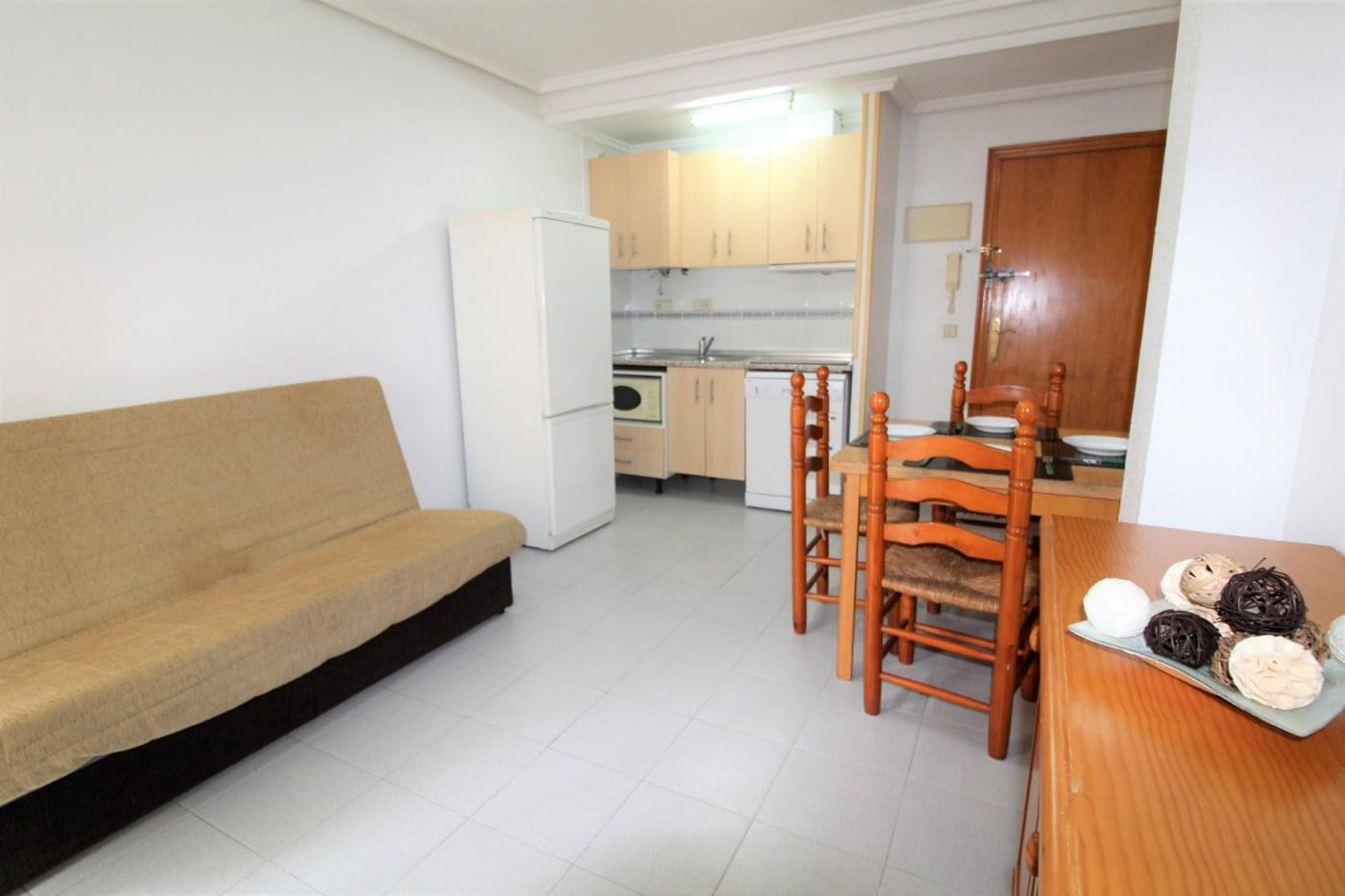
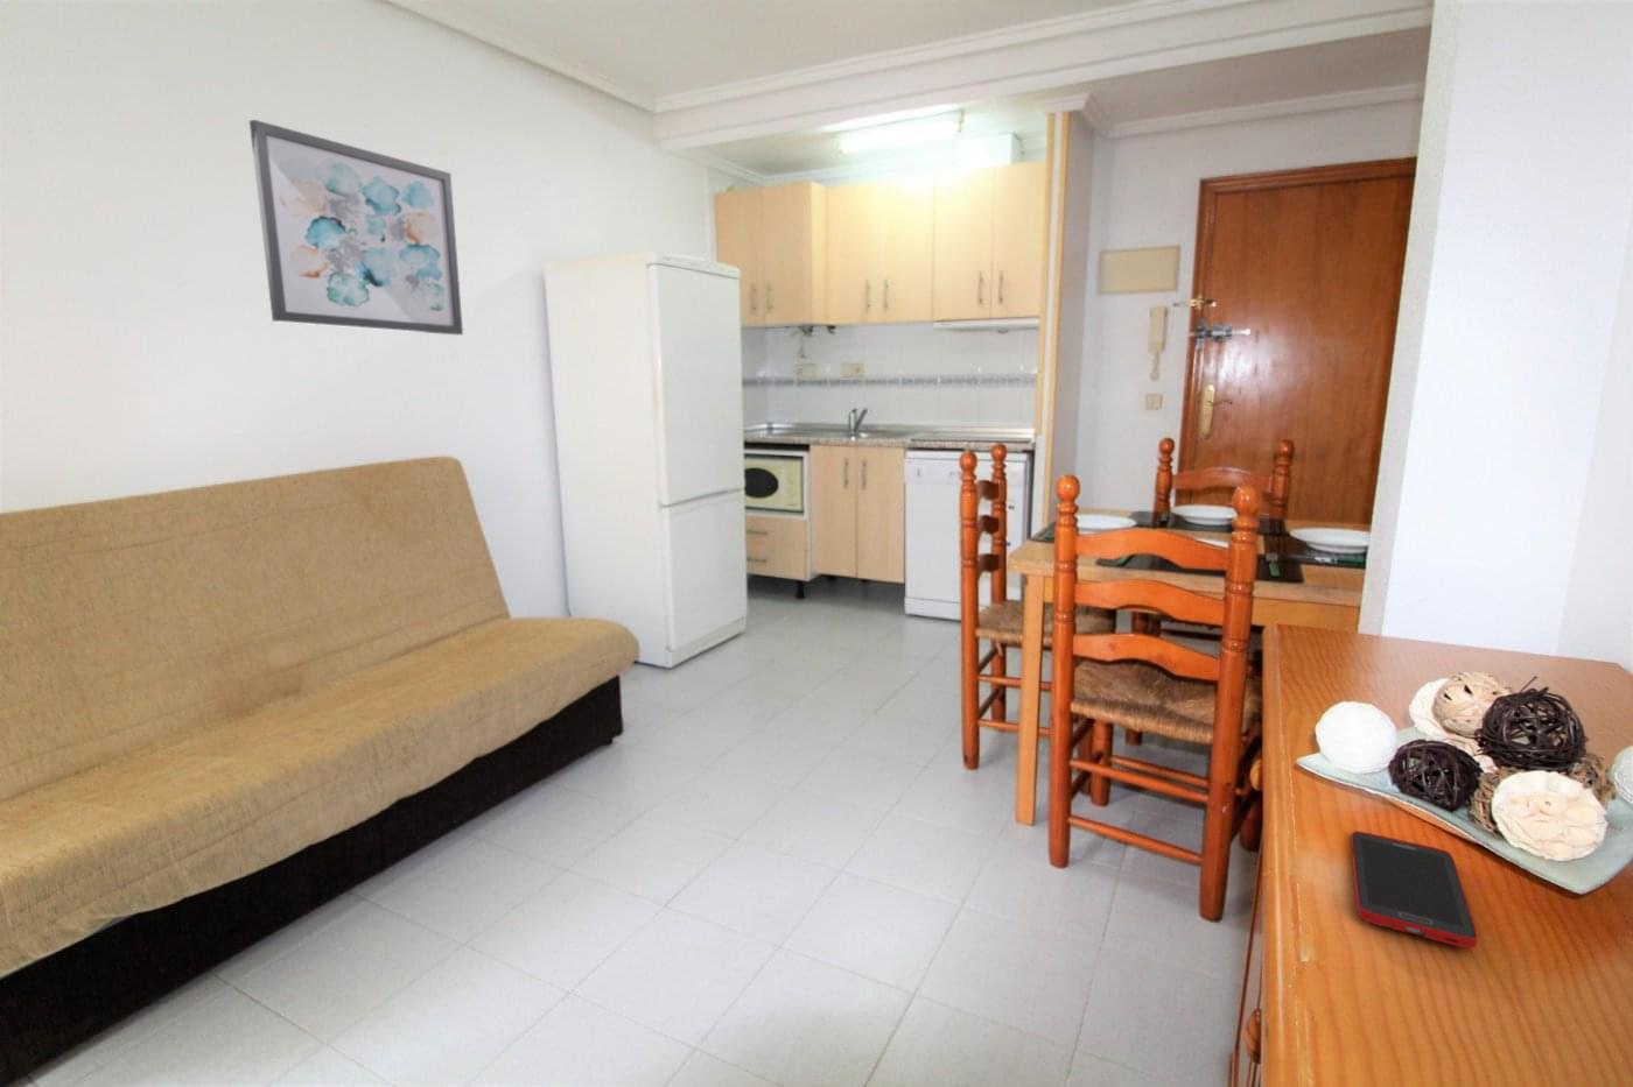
+ wall art [249,119,464,337]
+ cell phone [1350,830,1479,950]
